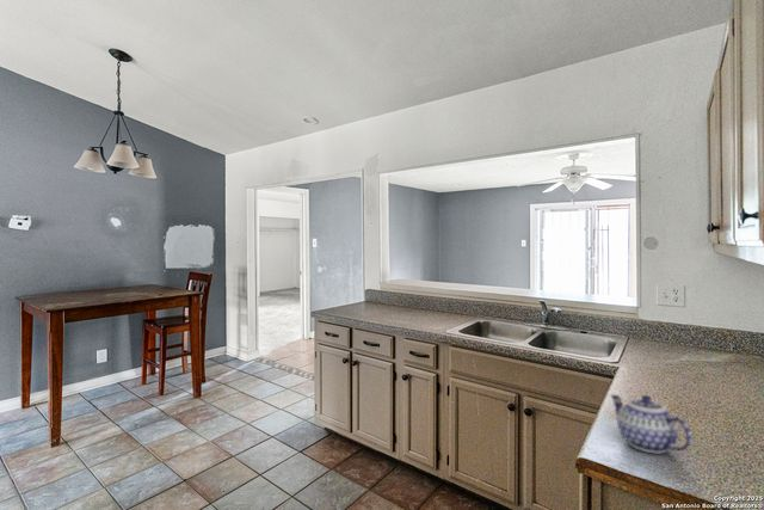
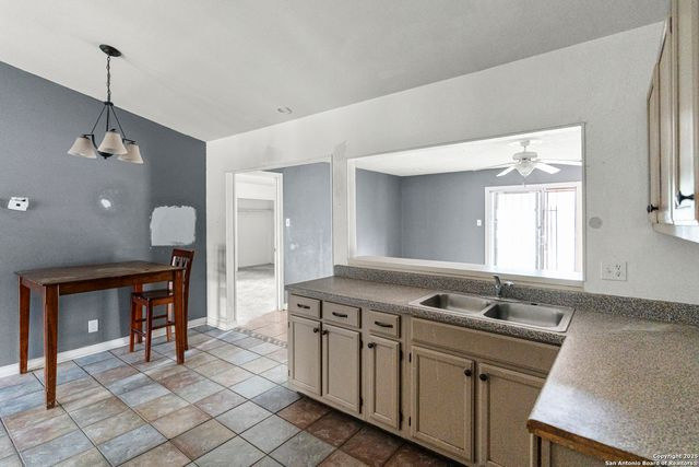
- teapot [609,393,694,454]
